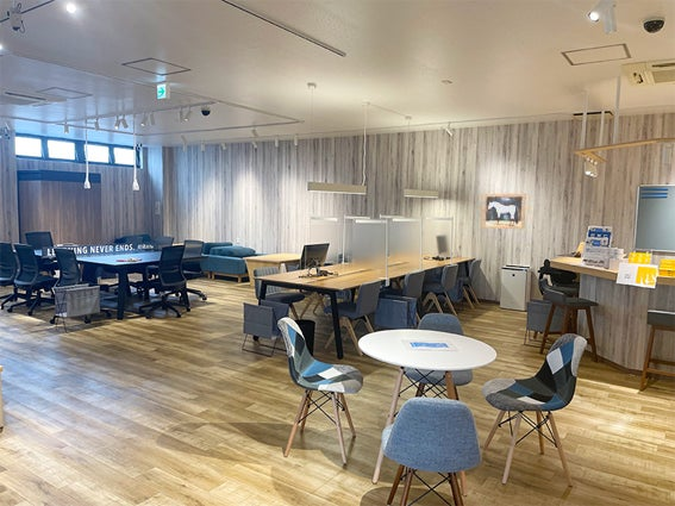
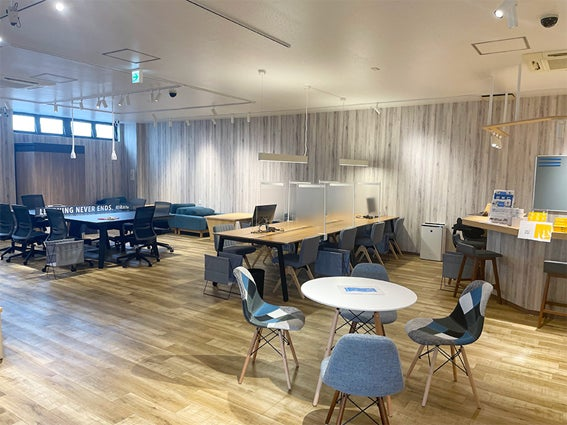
- wall art [481,193,527,231]
